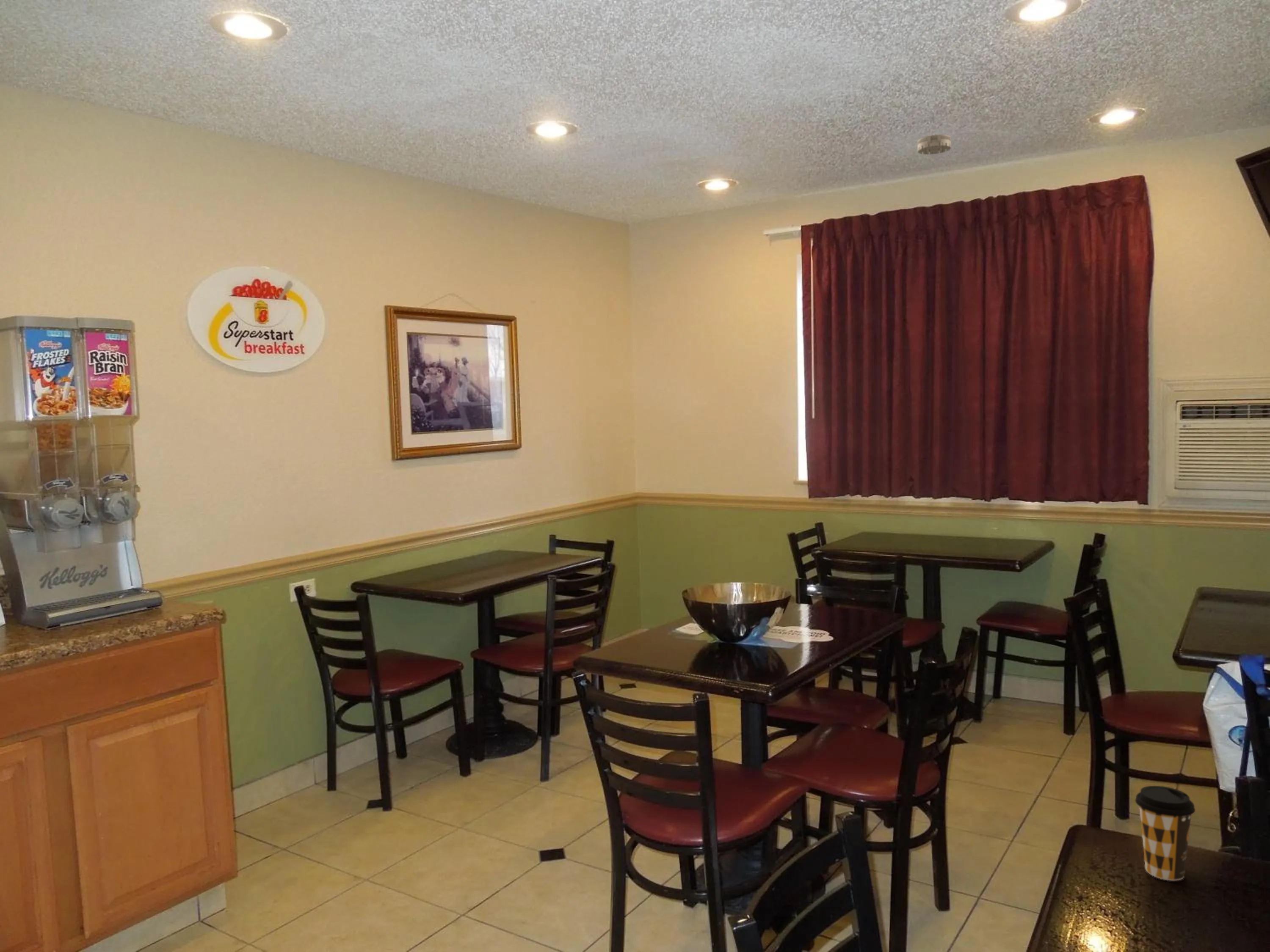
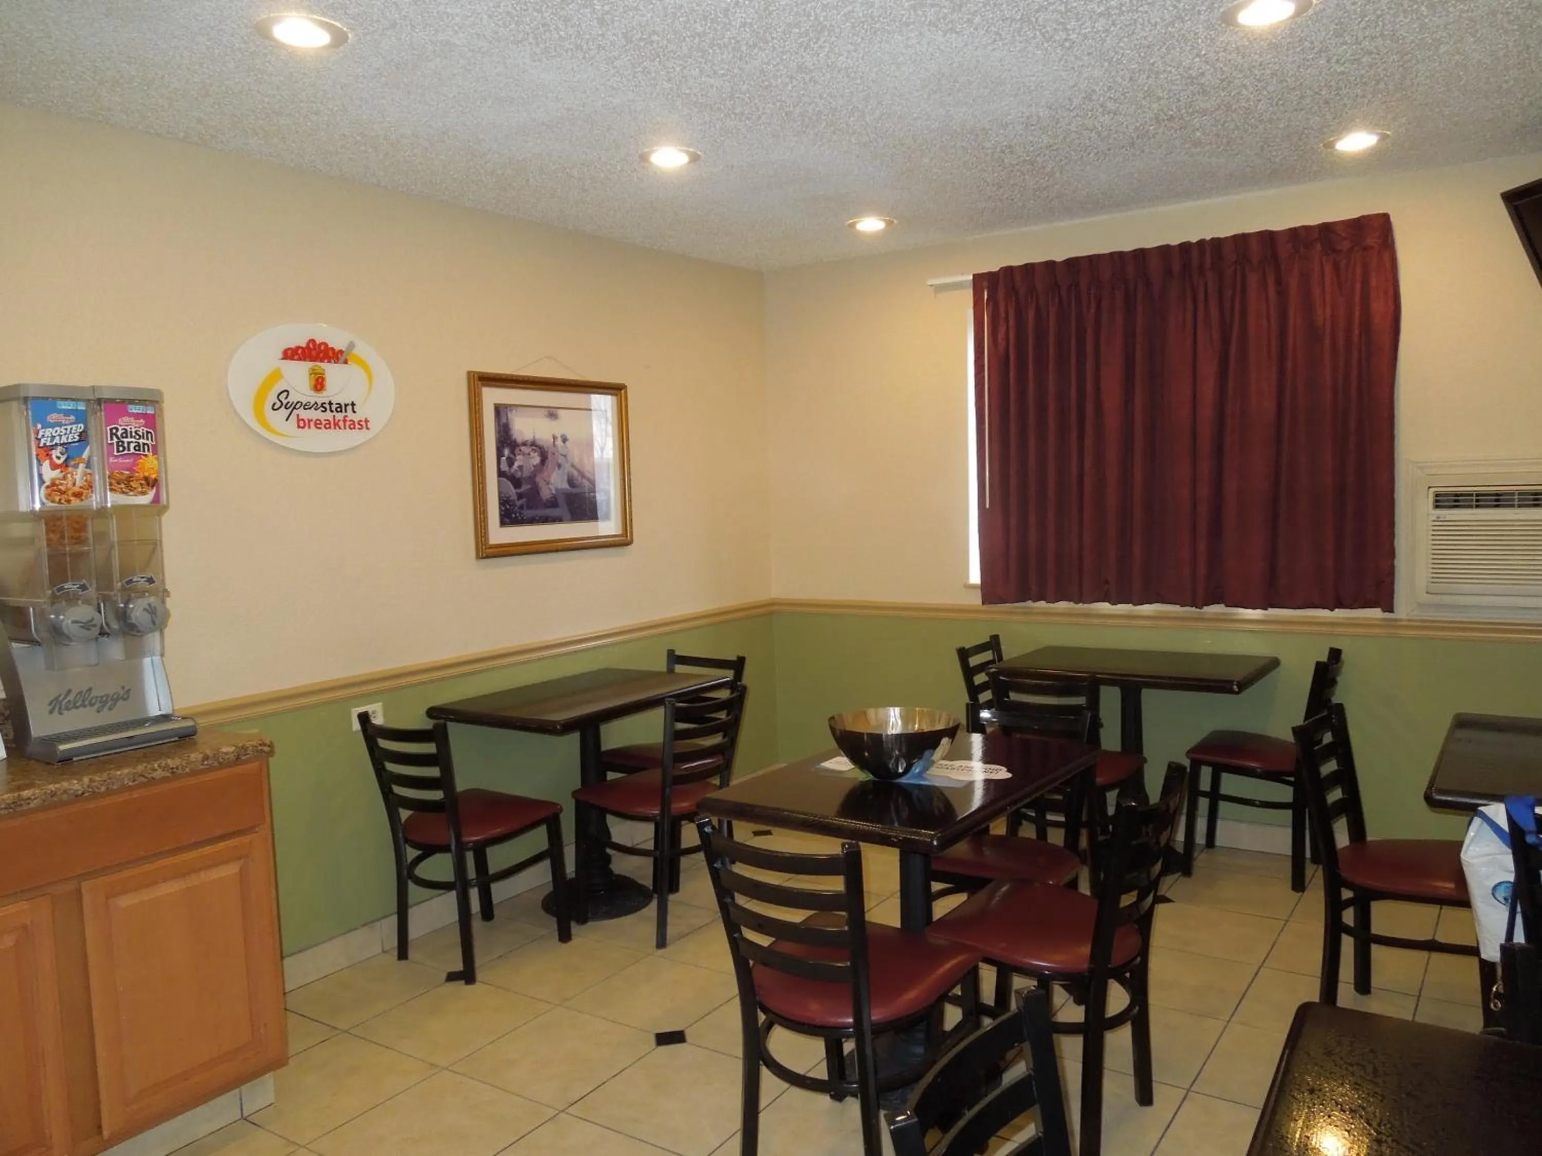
- smoke detector [917,134,952,155]
- coffee cup [1135,785,1195,881]
